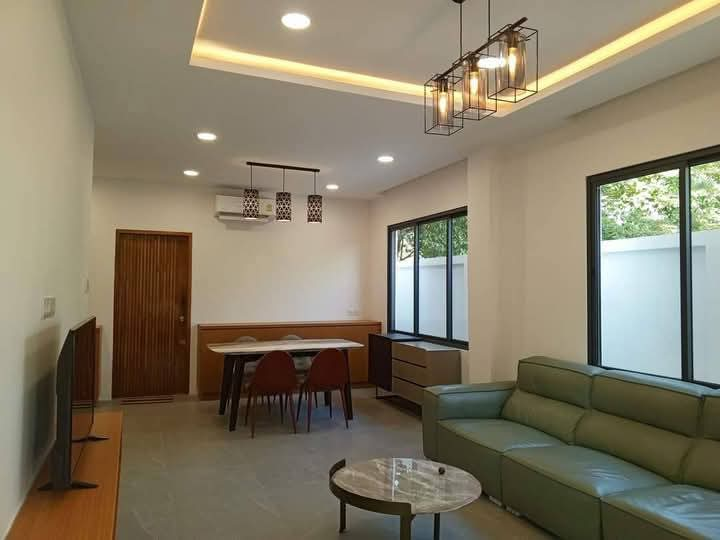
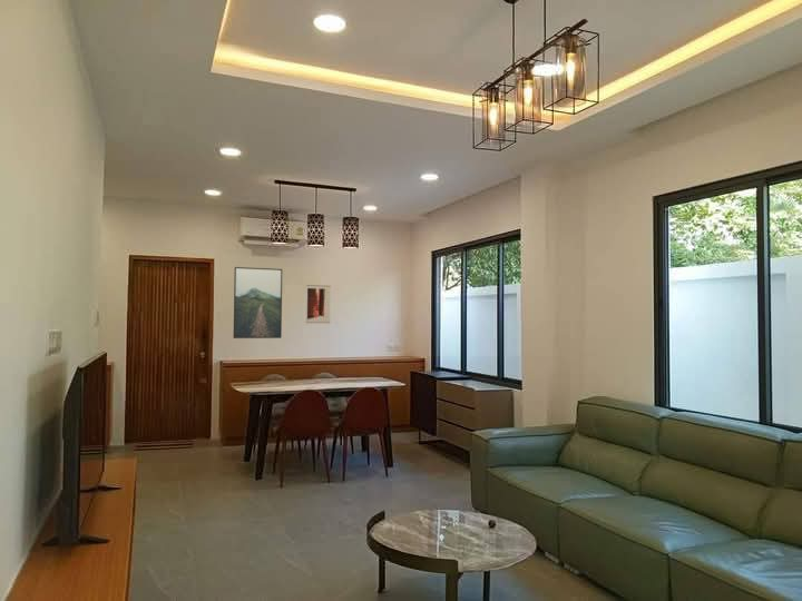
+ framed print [233,266,283,339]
+ wall art [305,284,332,324]
